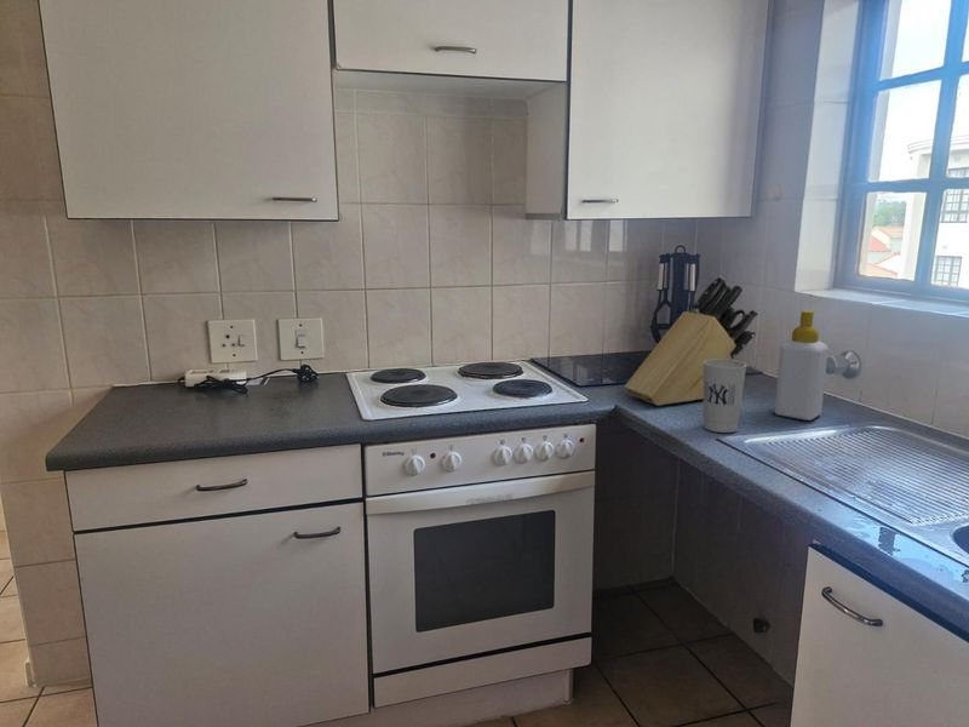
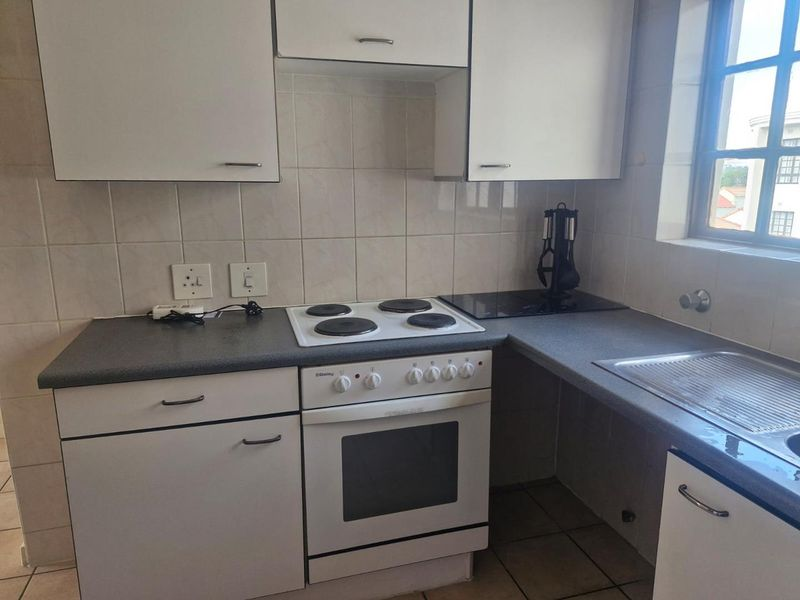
- soap bottle [773,309,830,422]
- knife block [623,275,759,407]
- cup [703,360,747,434]
